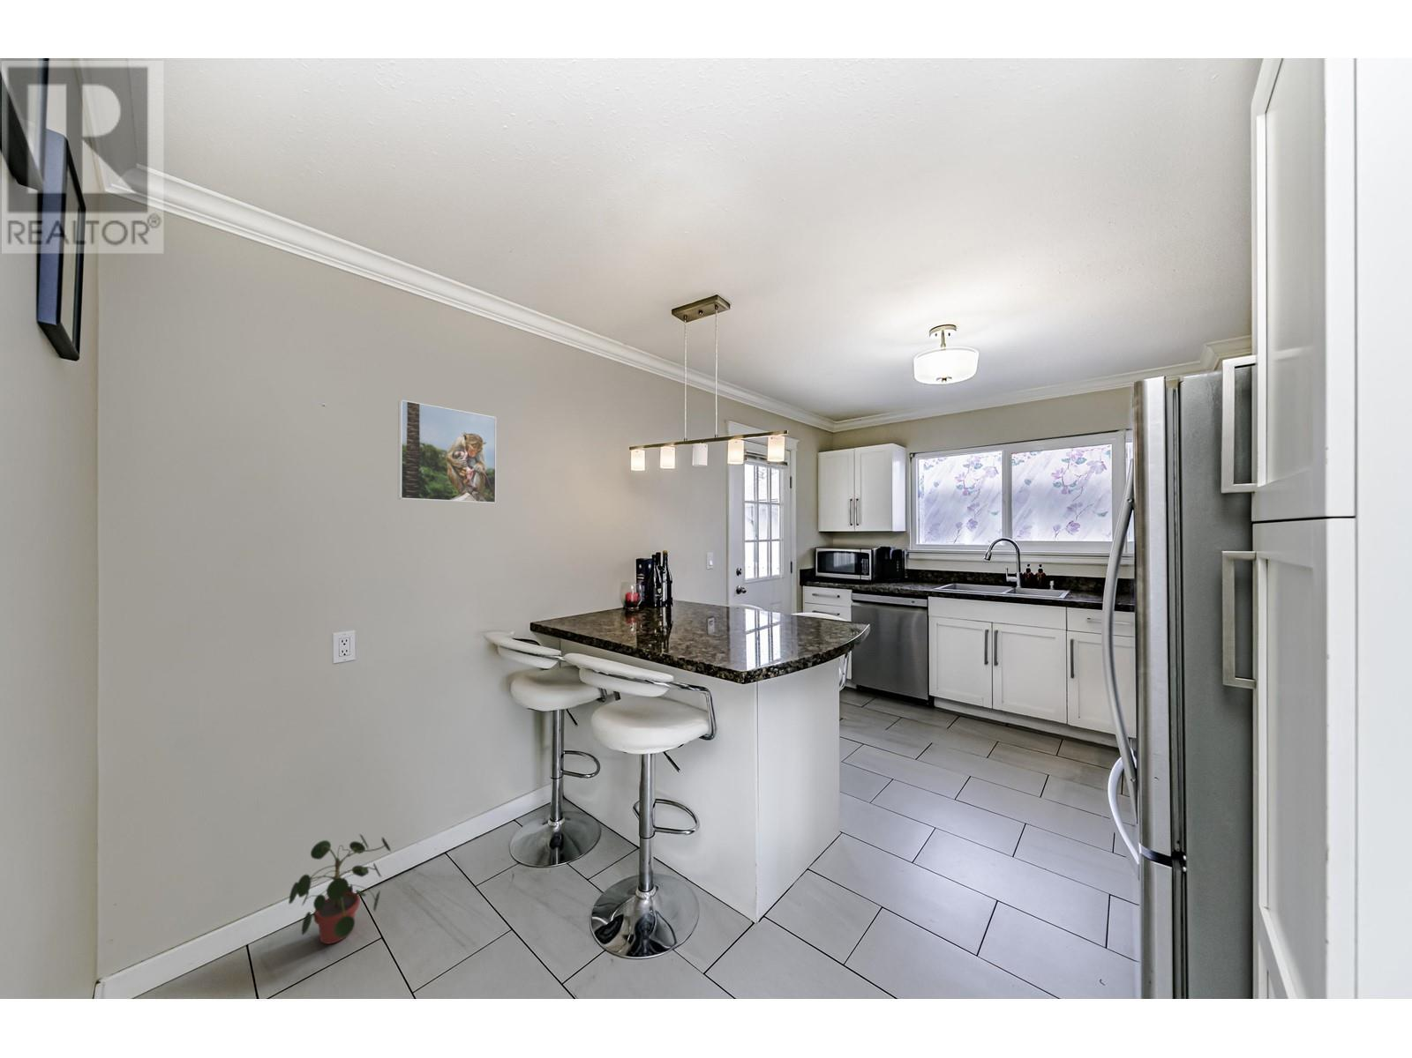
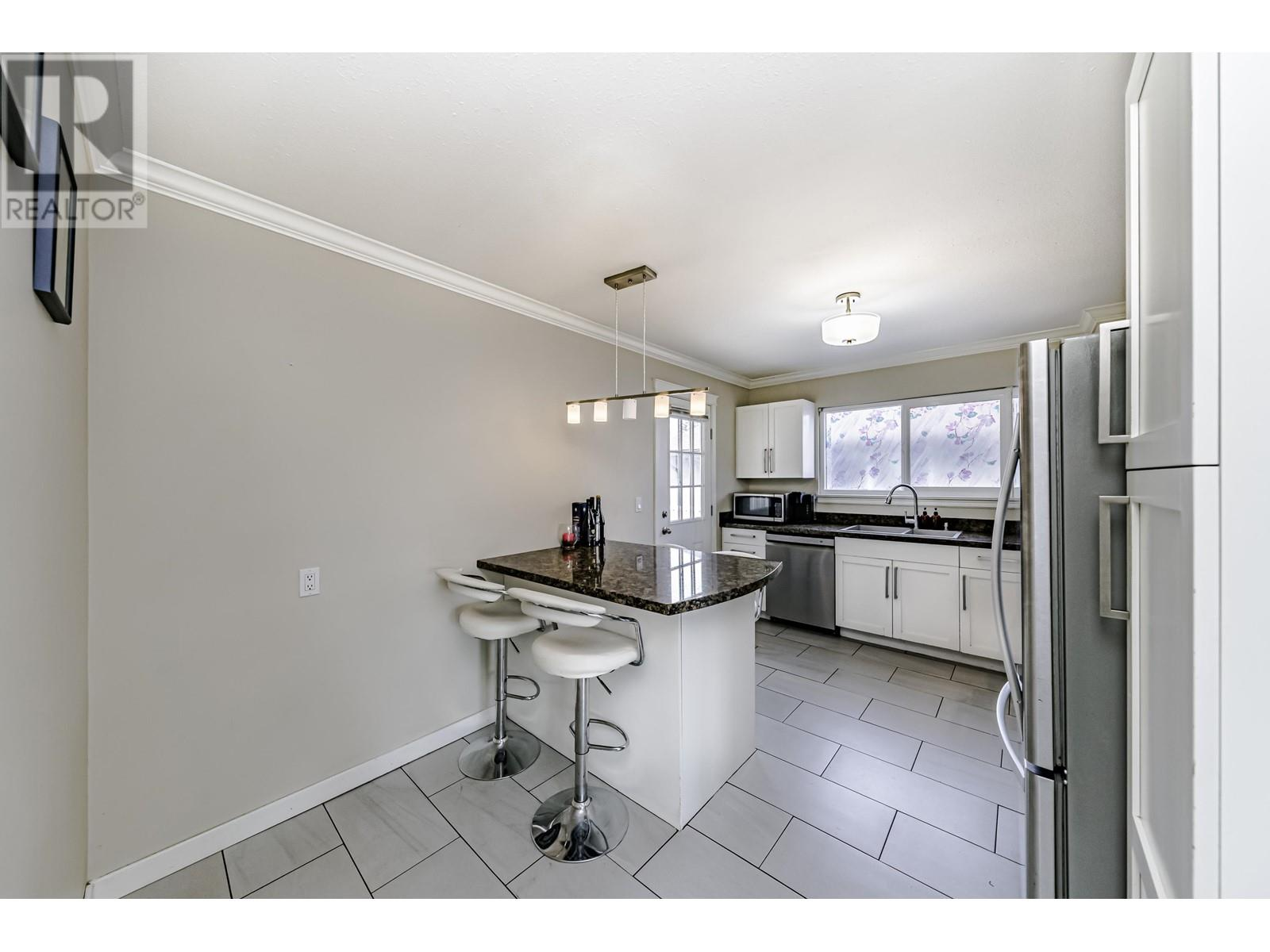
- potted plant [288,834,391,945]
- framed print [397,399,497,505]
